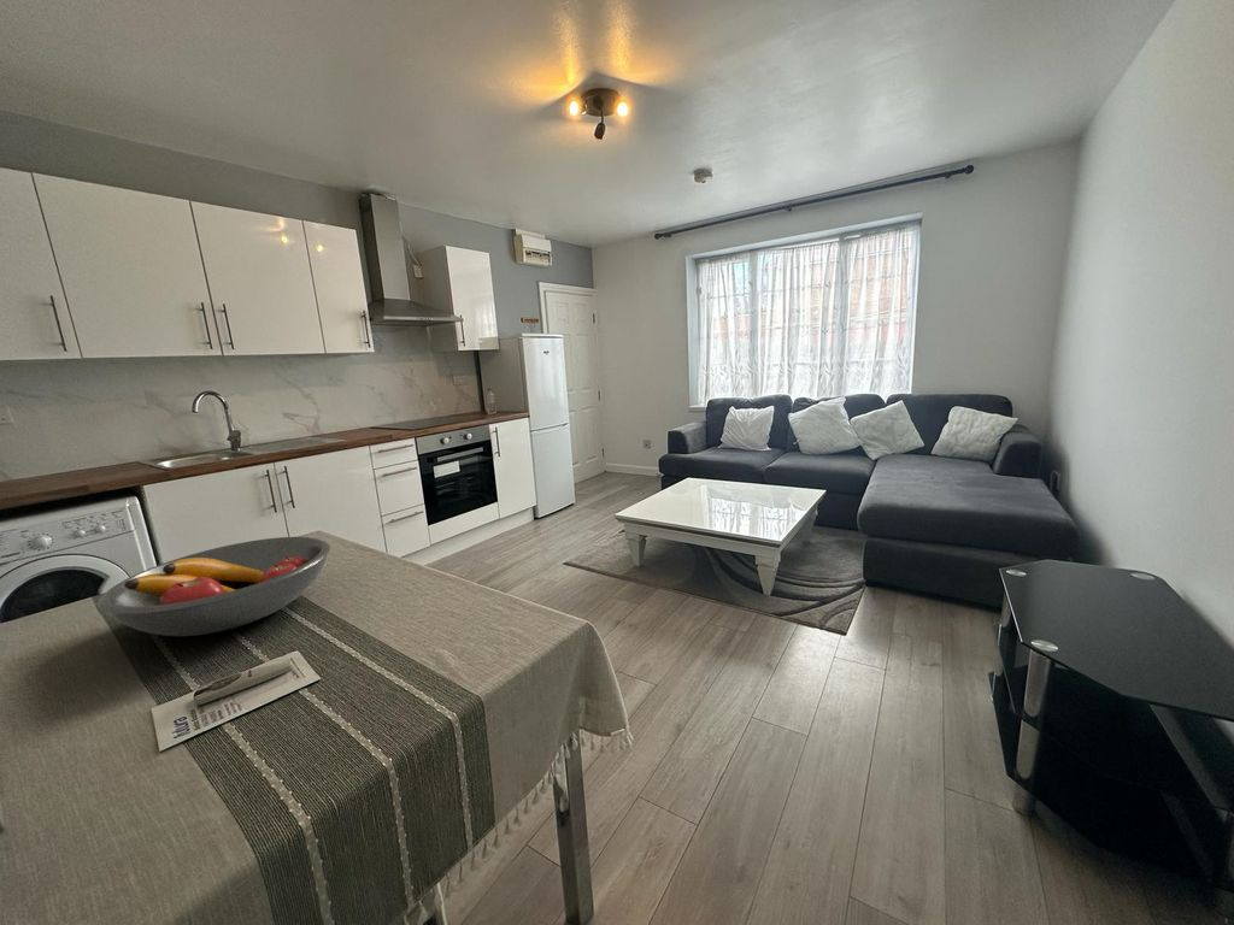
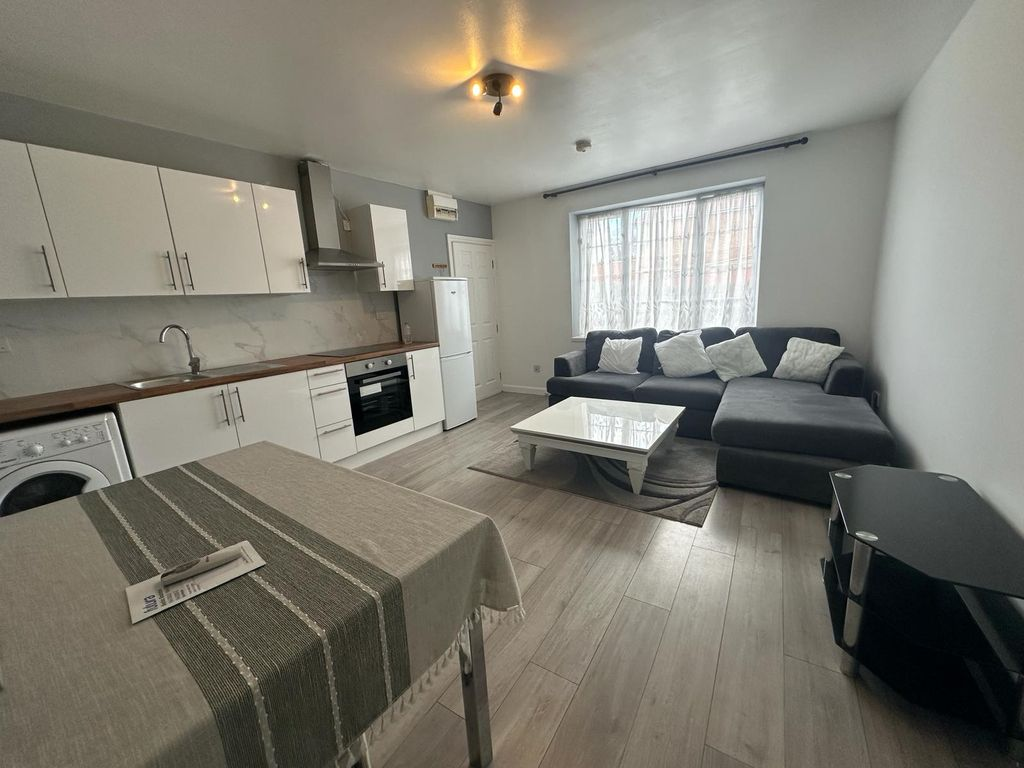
- fruit bowl [96,536,331,637]
